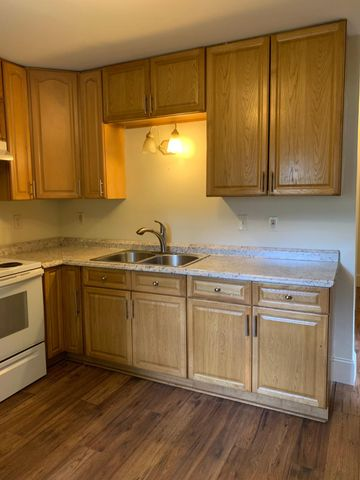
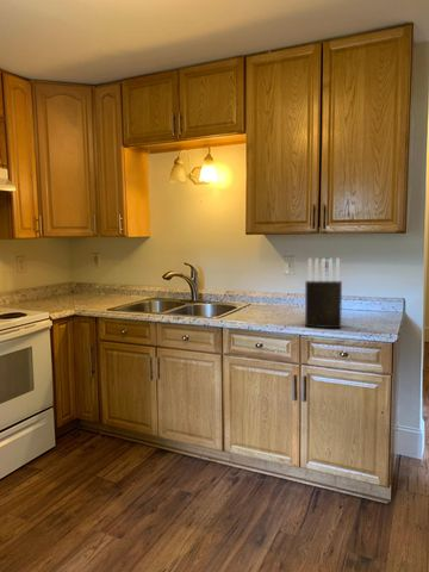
+ knife block [304,257,343,329]
